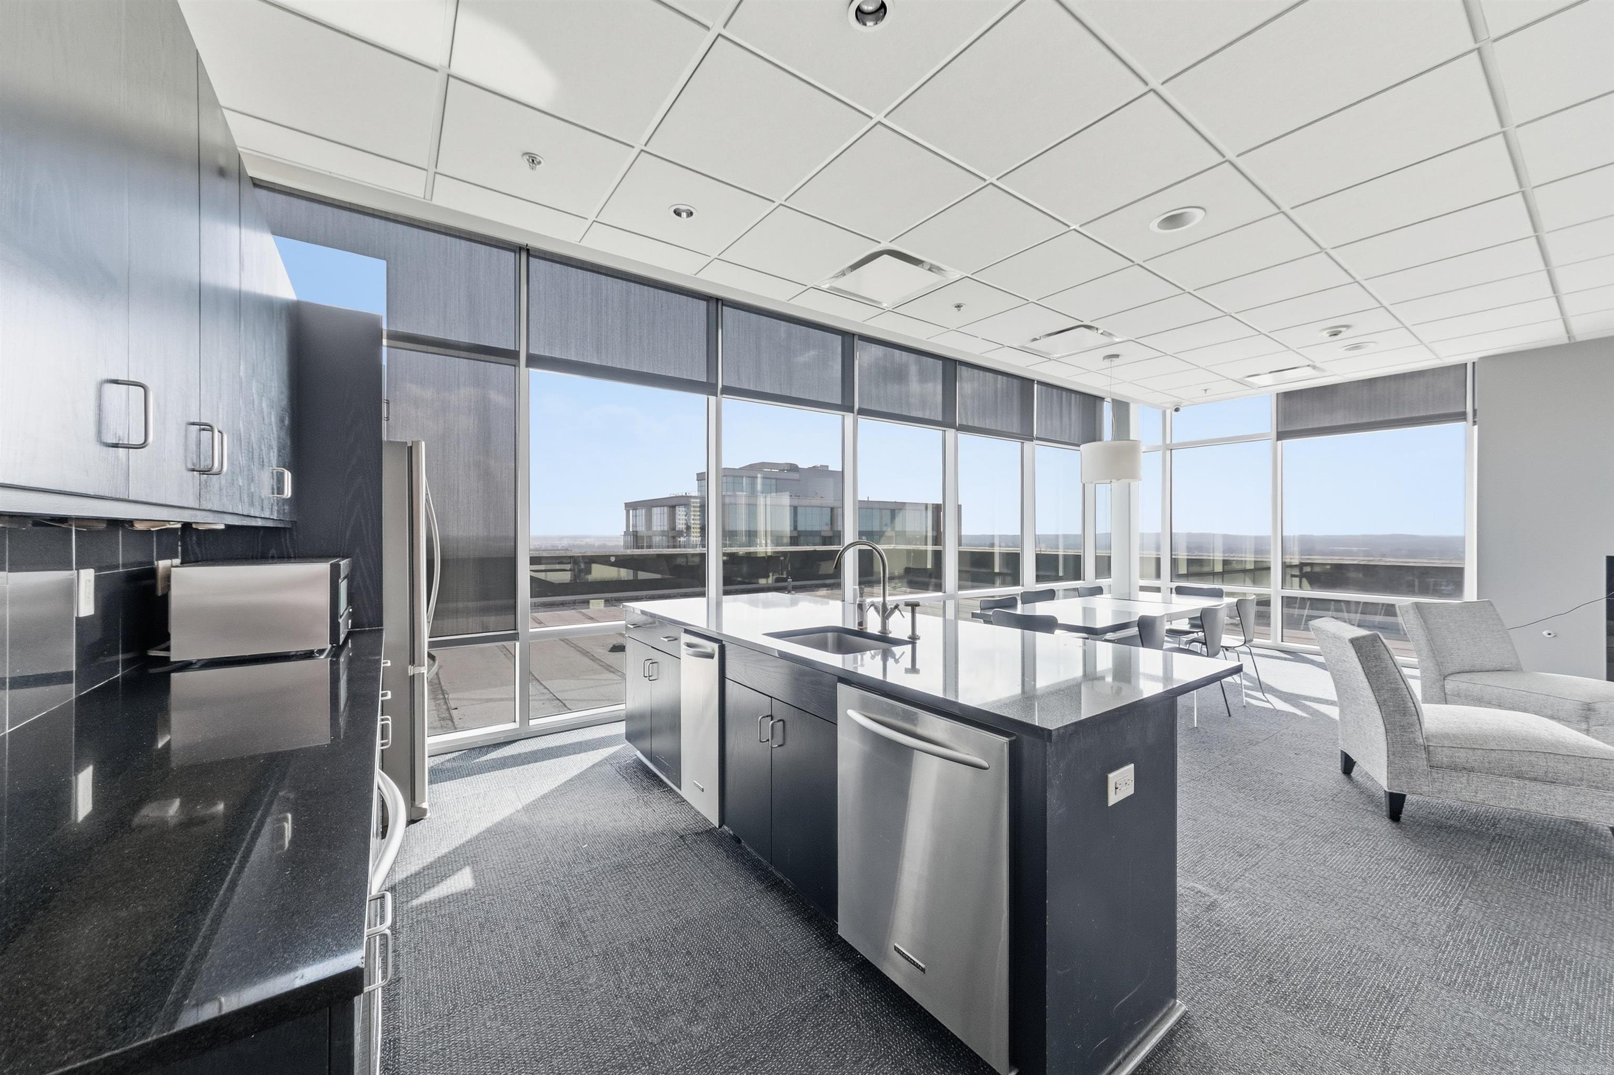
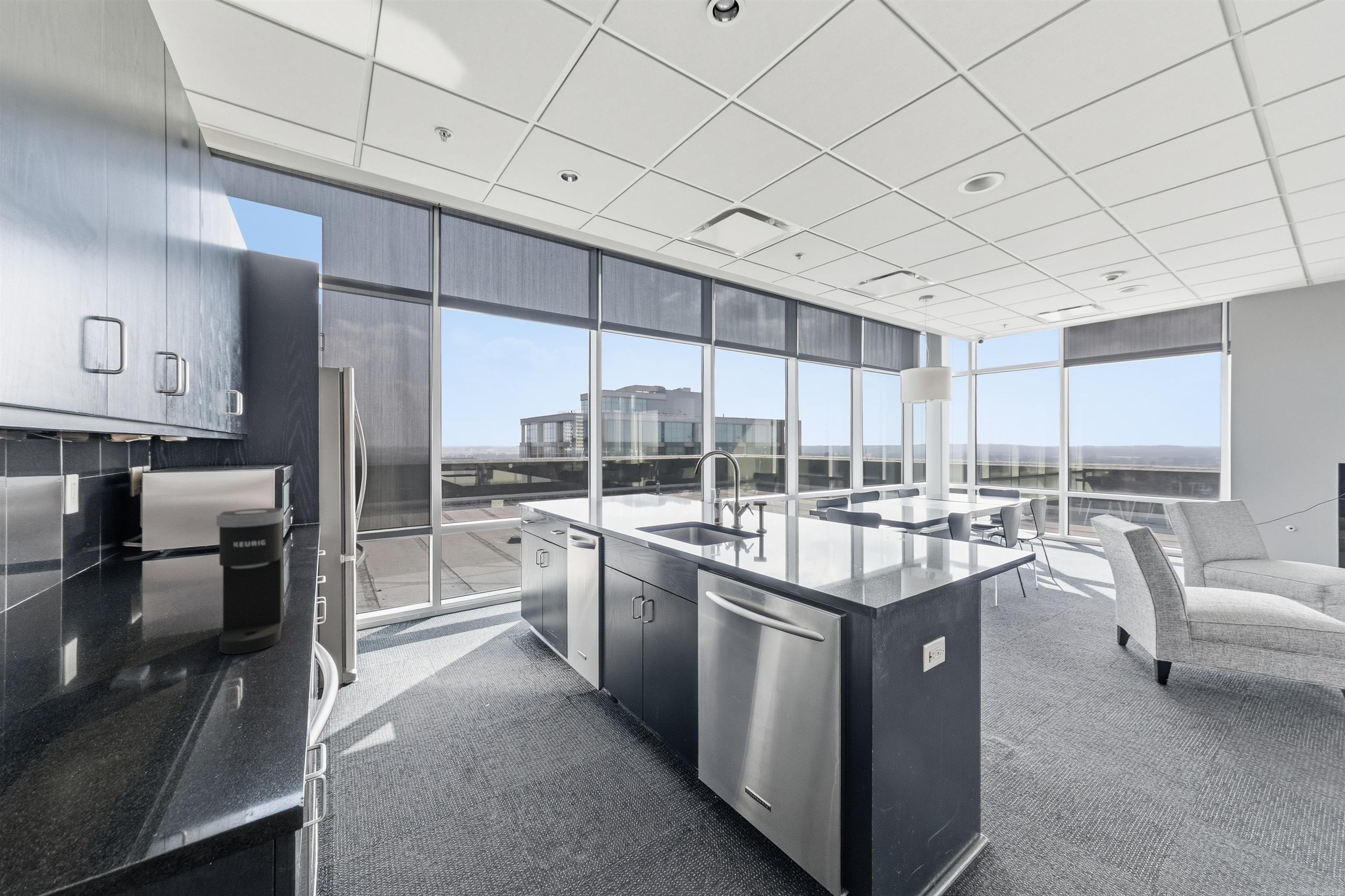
+ coffee maker [216,507,284,655]
